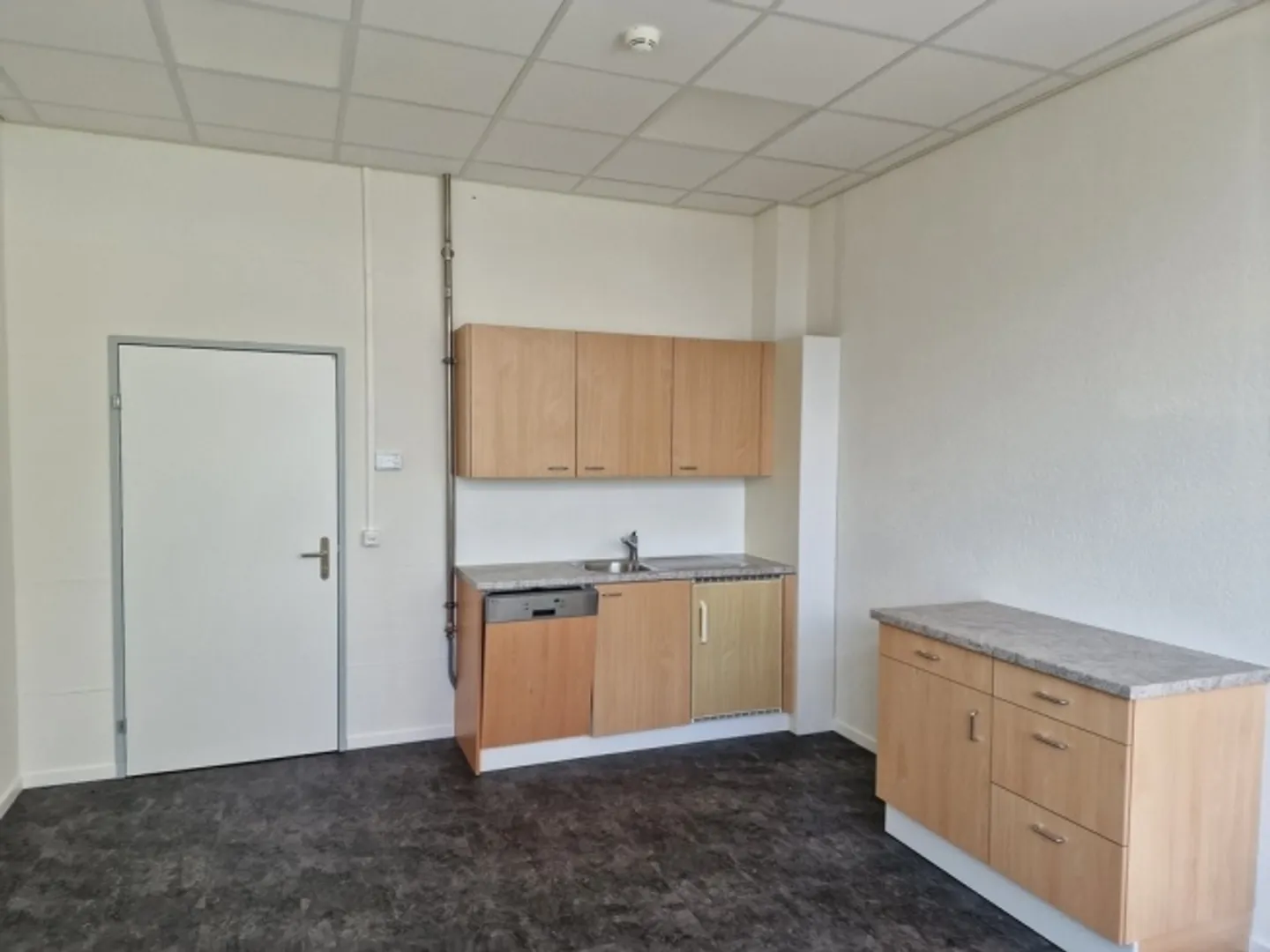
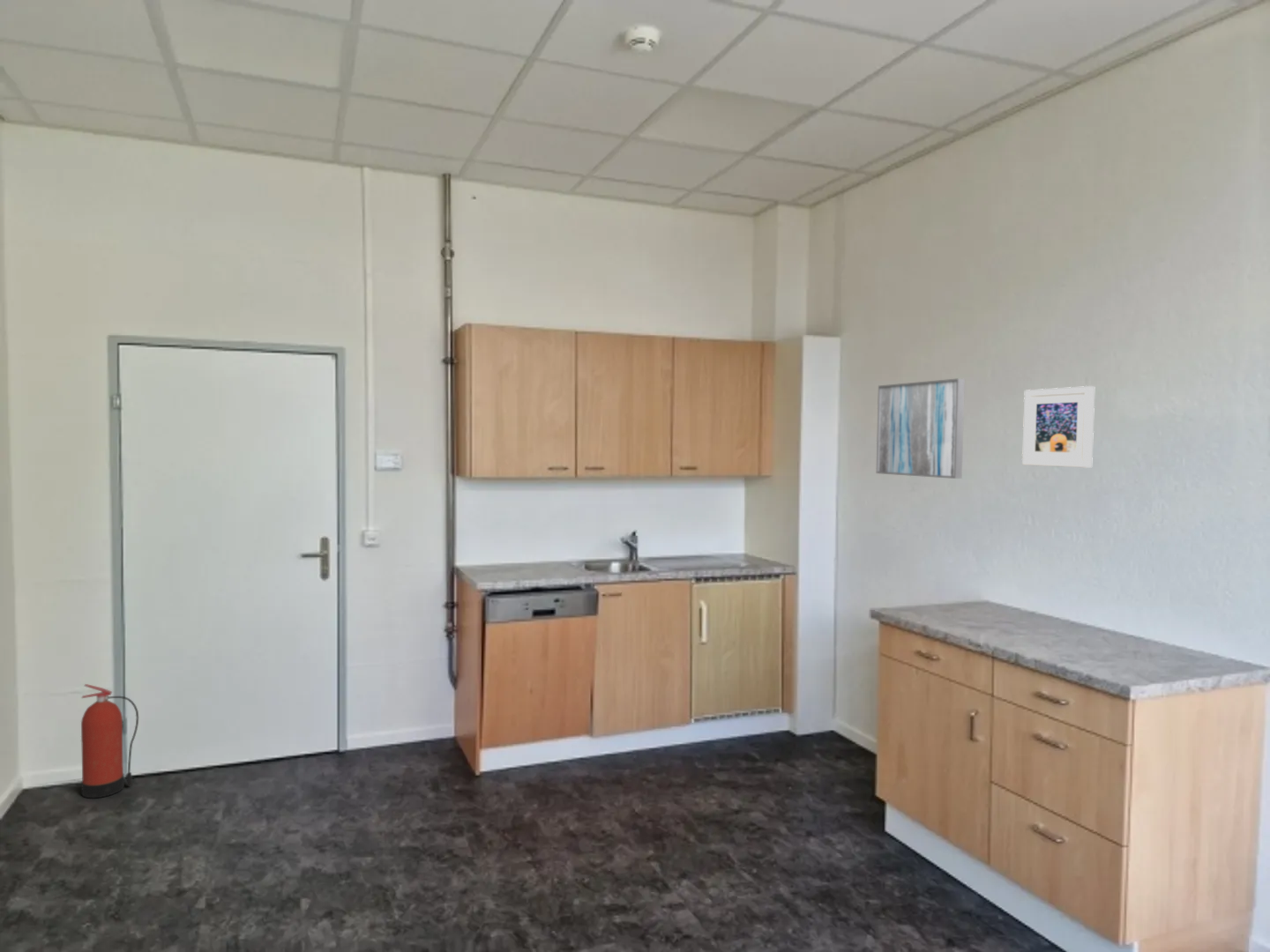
+ fire extinguisher [80,683,139,799]
+ wall art [876,377,966,480]
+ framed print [1021,385,1095,469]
